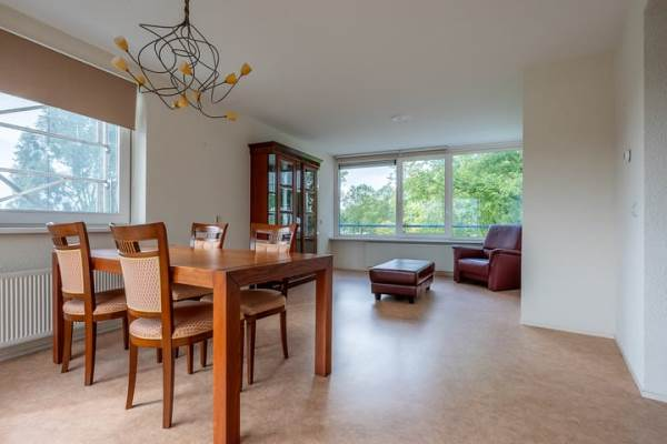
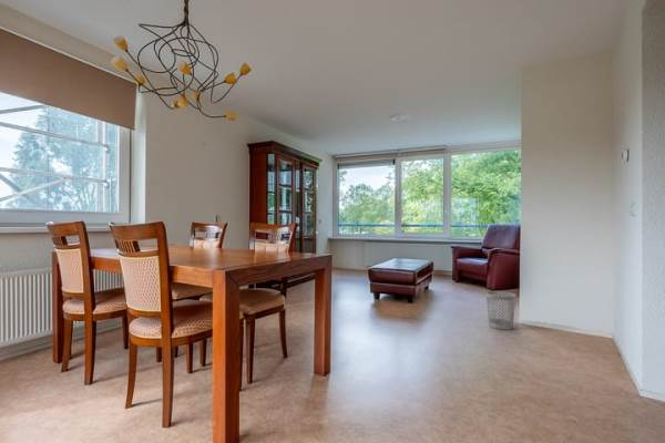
+ wastebasket [485,290,518,331]
